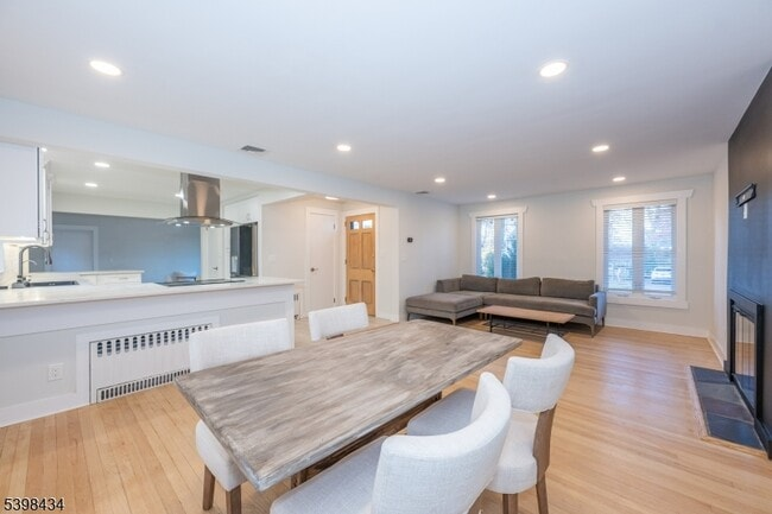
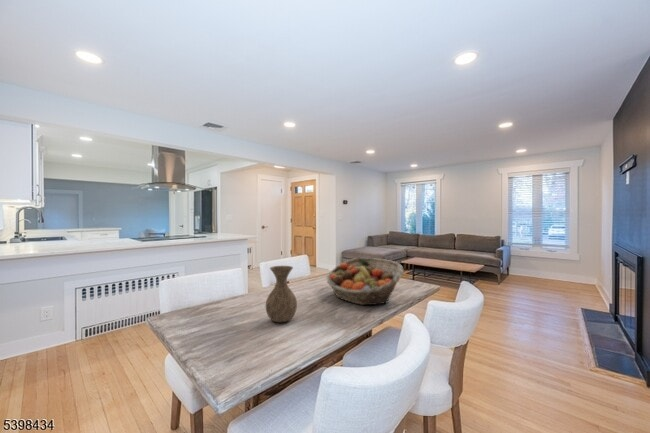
+ fruit basket [325,257,405,306]
+ vase [265,265,298,323]
